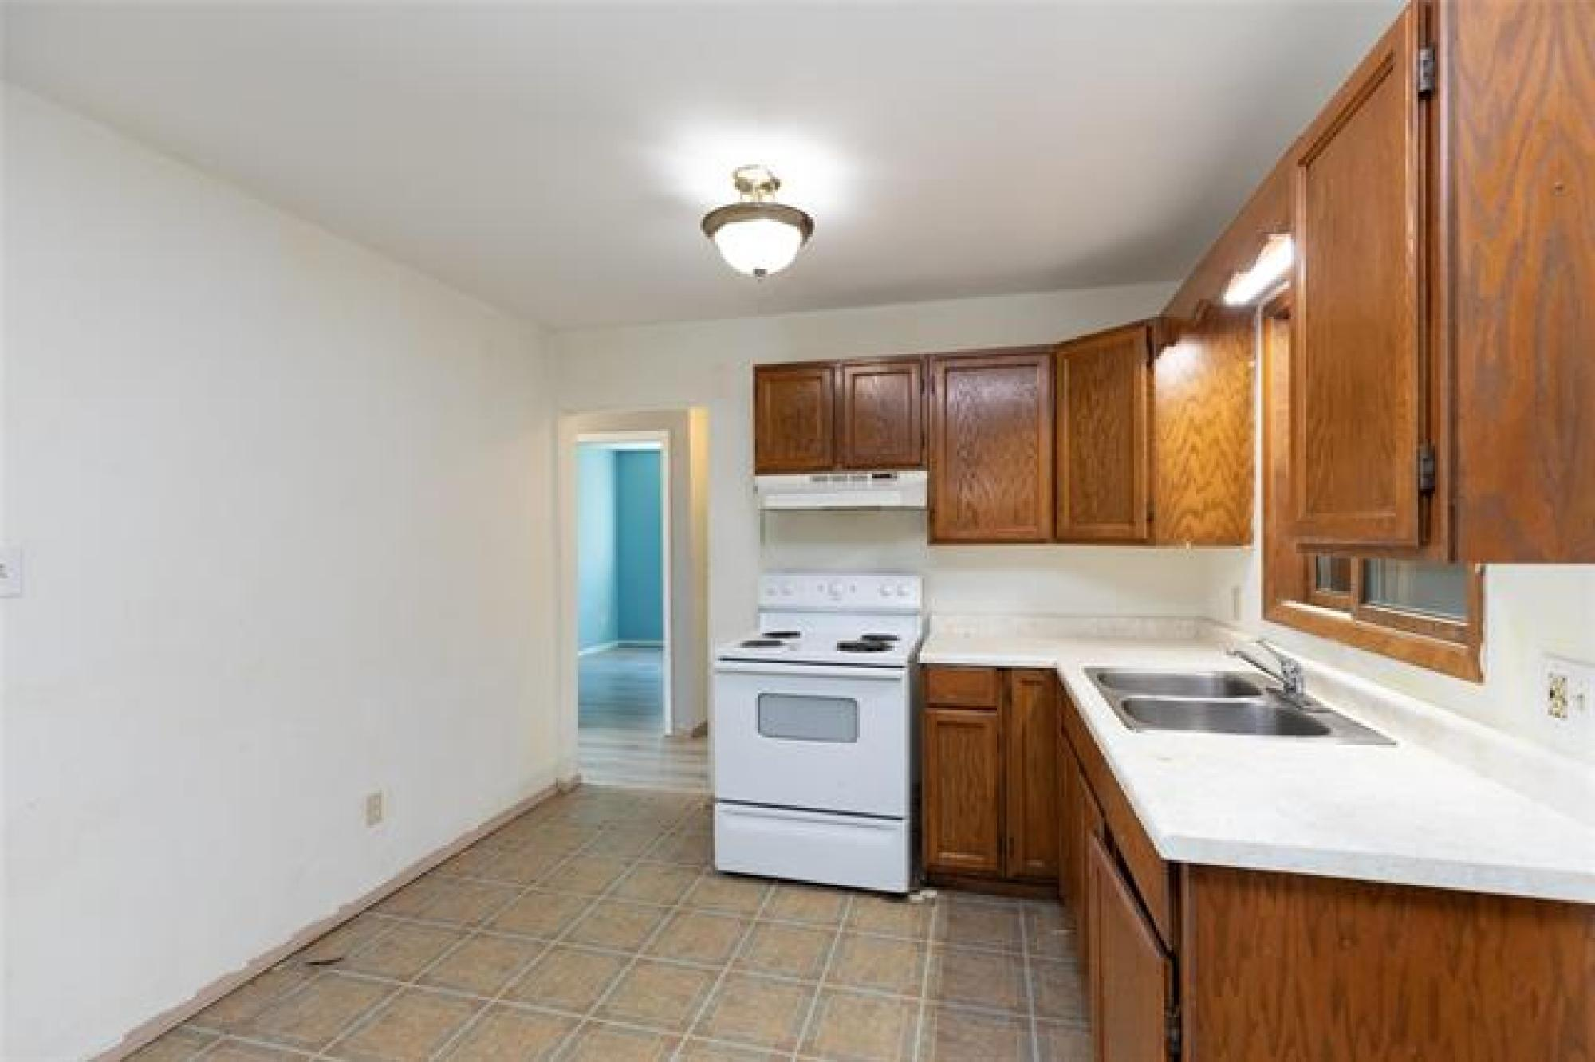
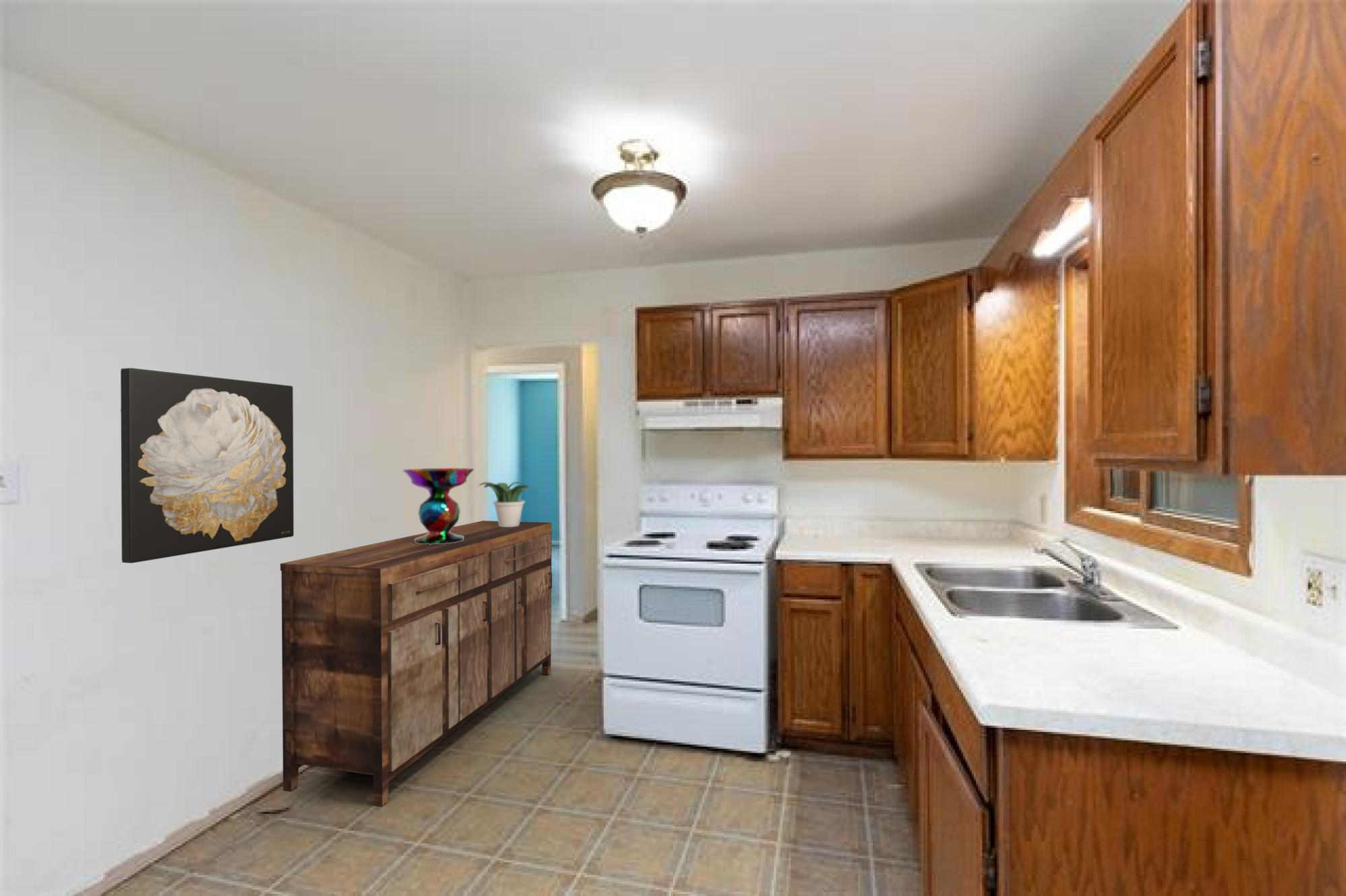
+ wall art [120,367,294,564]
+ decorative bowl [402,468,475,545]
+ sideboard [279,520,553,808]
+ potted plant [478,481,530,527]
